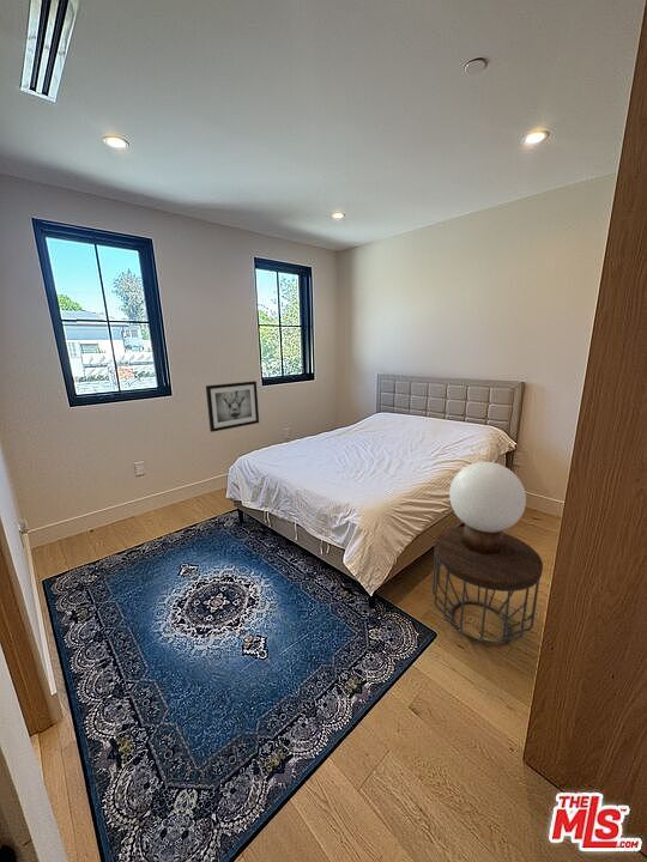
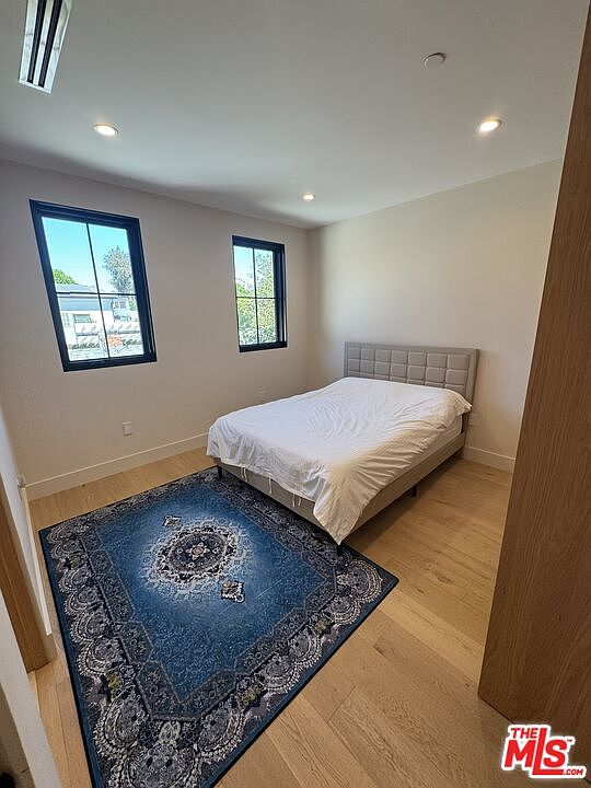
- side table [431,526,544,645]
- table lamp [448,461,527,556]
- wall art [205,380,260,433]
